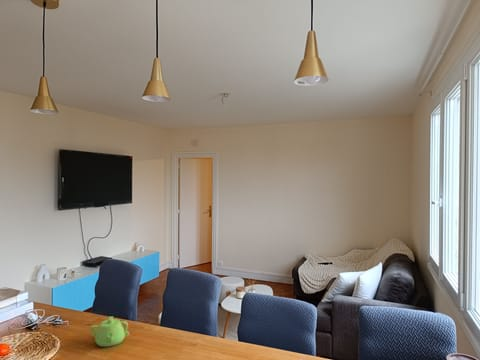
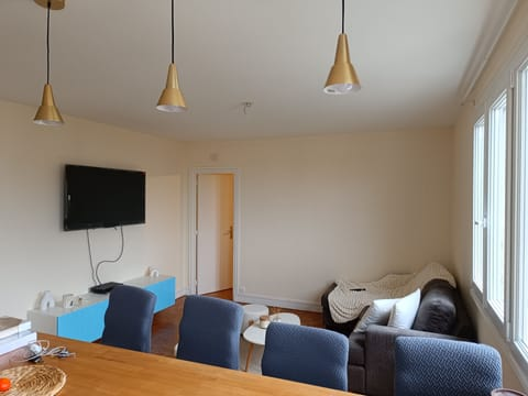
- teapot [89,315,130,348]
